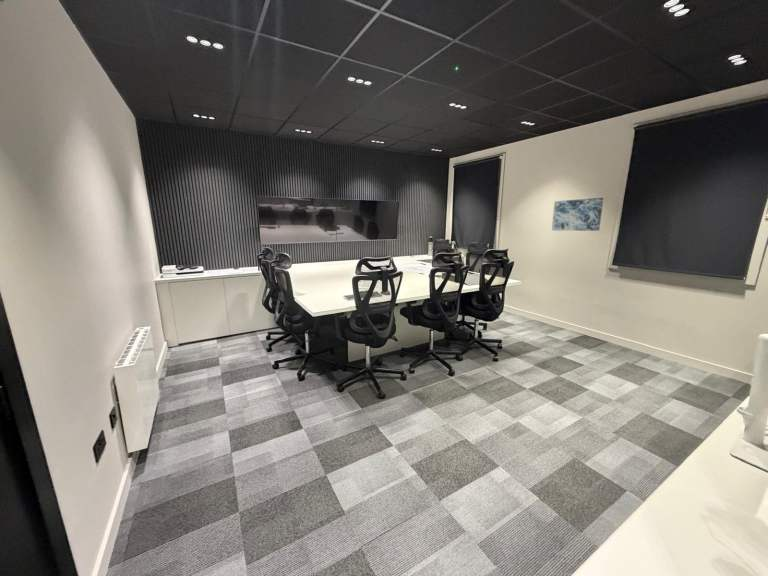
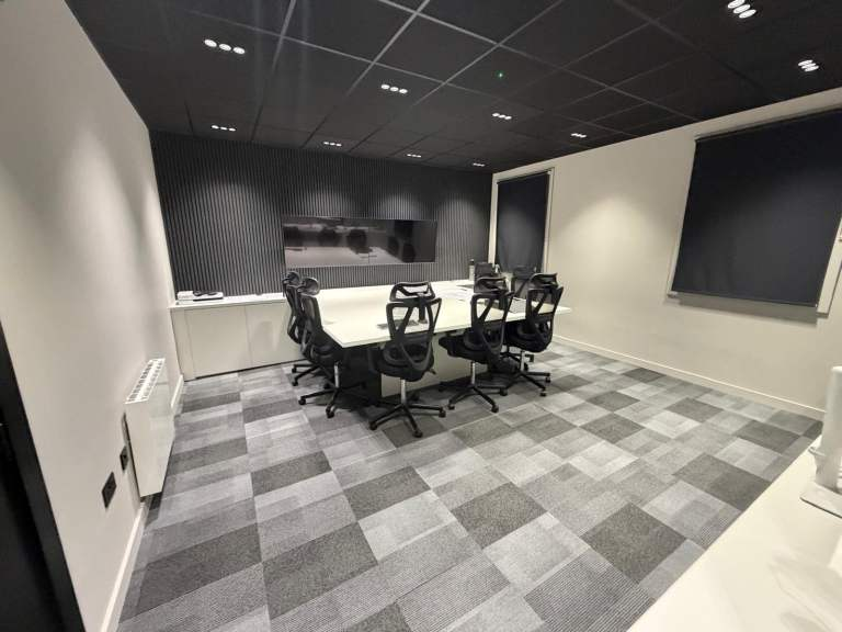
- wall art [551,197,604,232]
